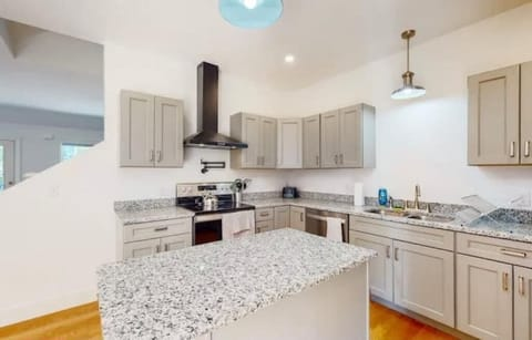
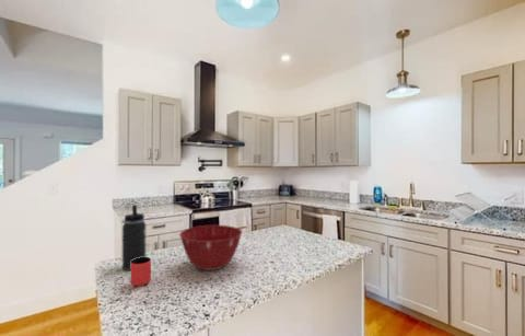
+ cup [130,256,152,287]
+ thermos bottle [121,204,148,271]
+ mixing bowl [178,224,243,271]
